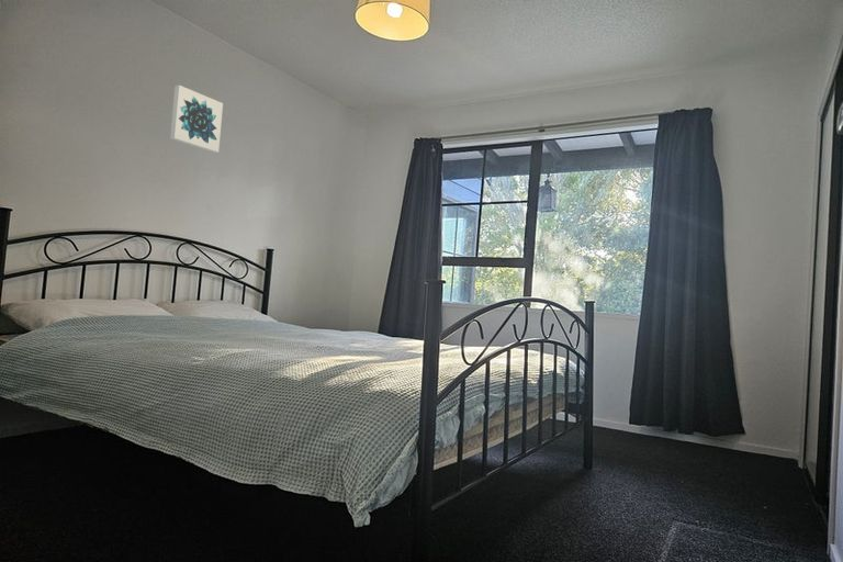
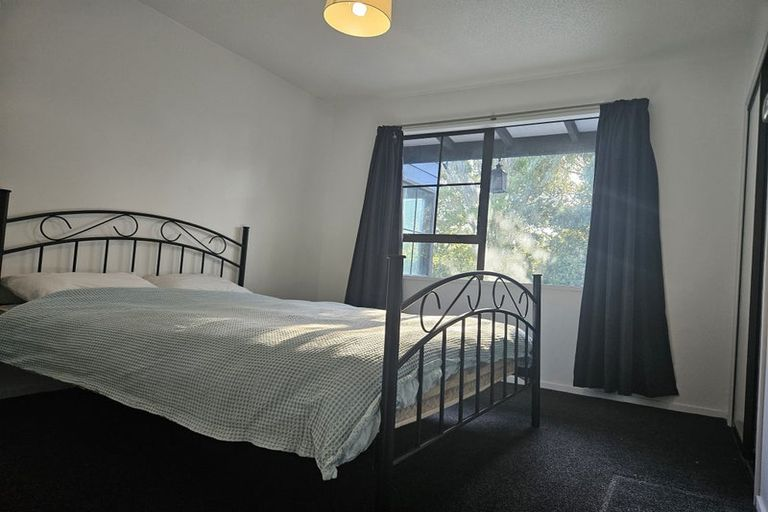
- wall art [169,85,224,154]
